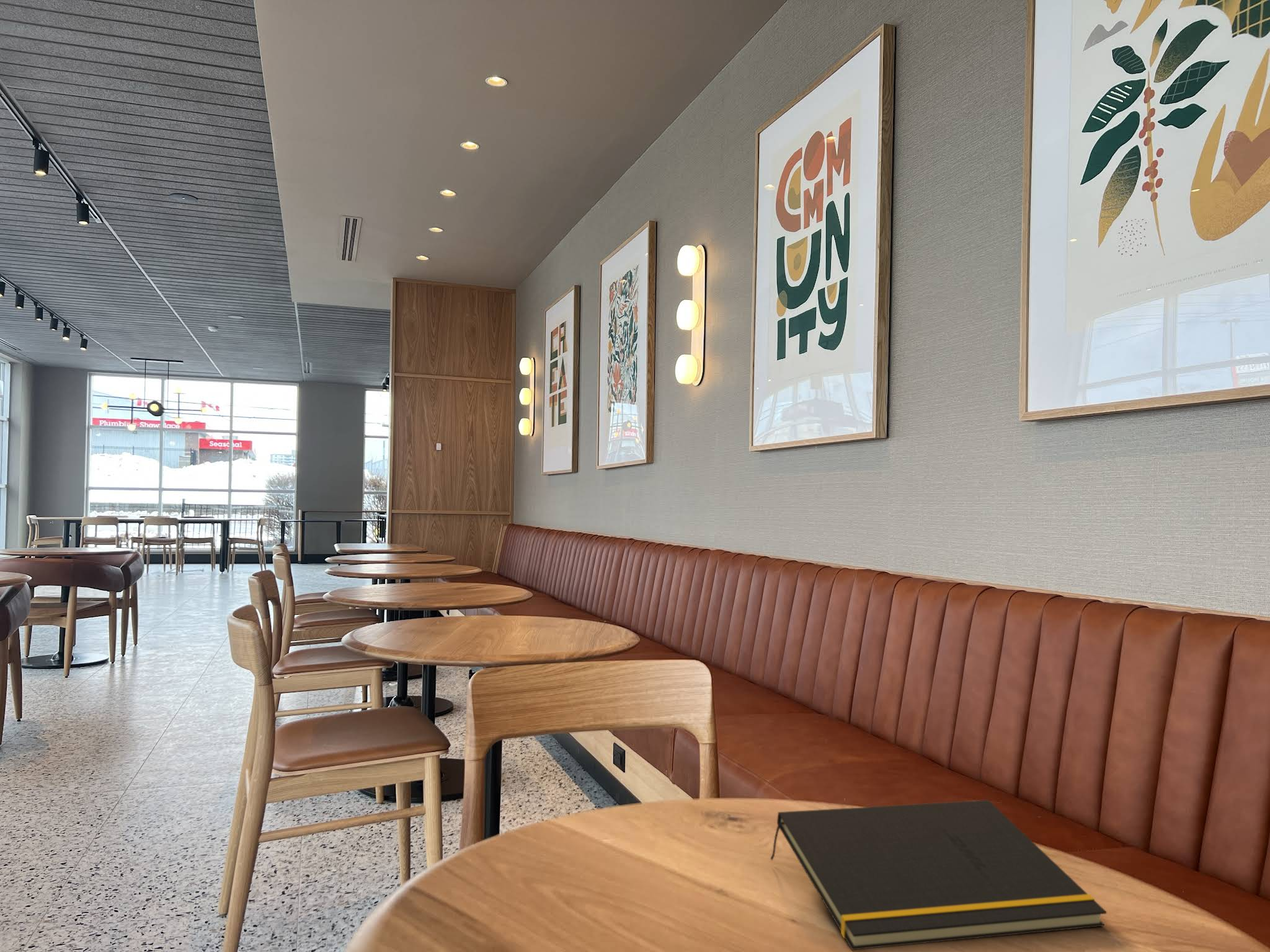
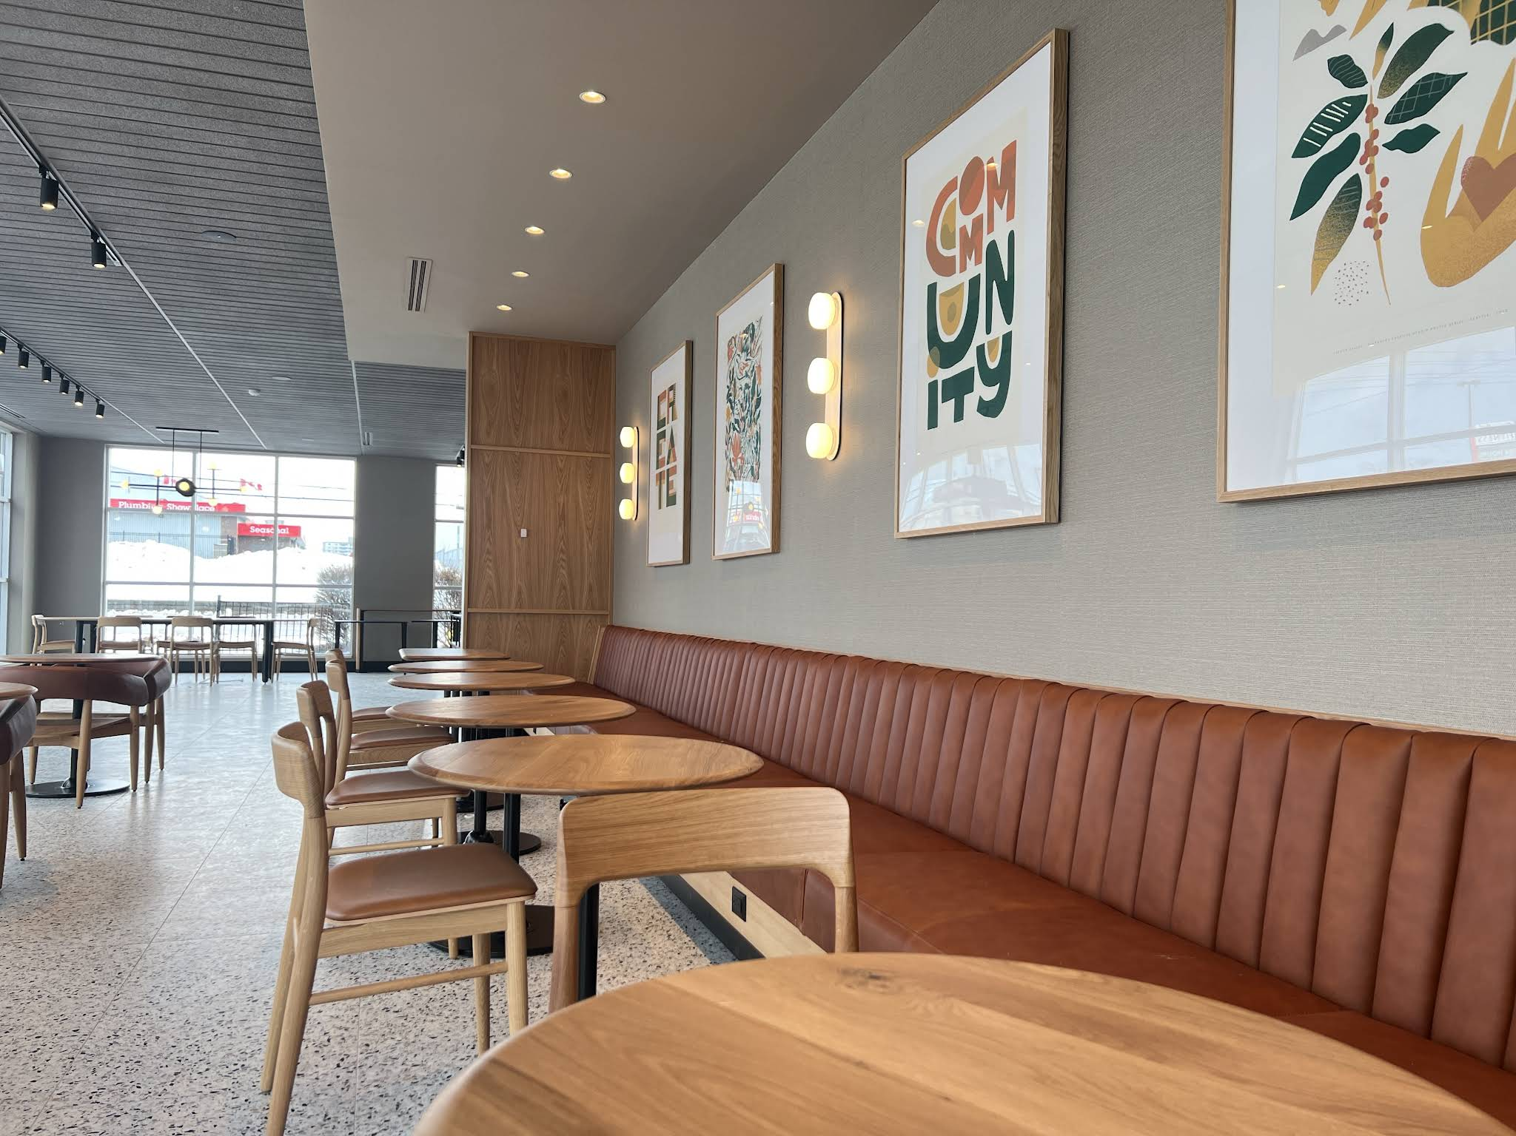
- notepad [770,800,1107,951]
